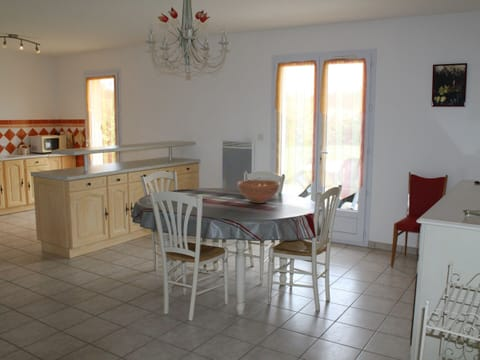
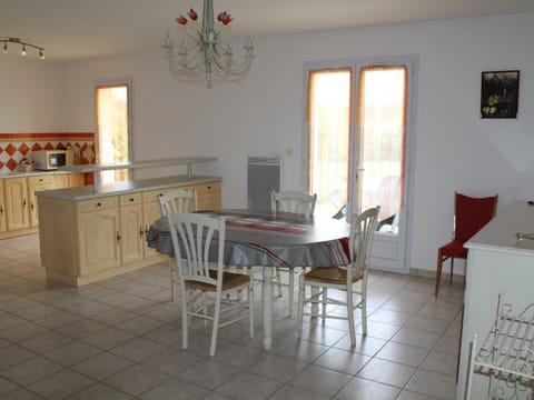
- fruit bowl [236,179,281,204]
